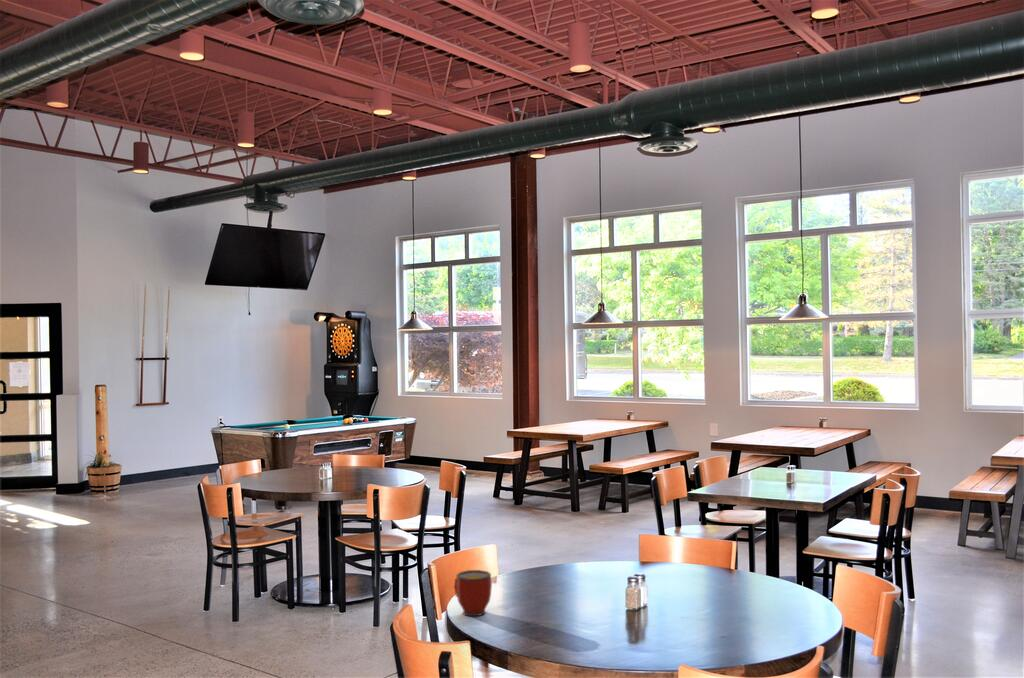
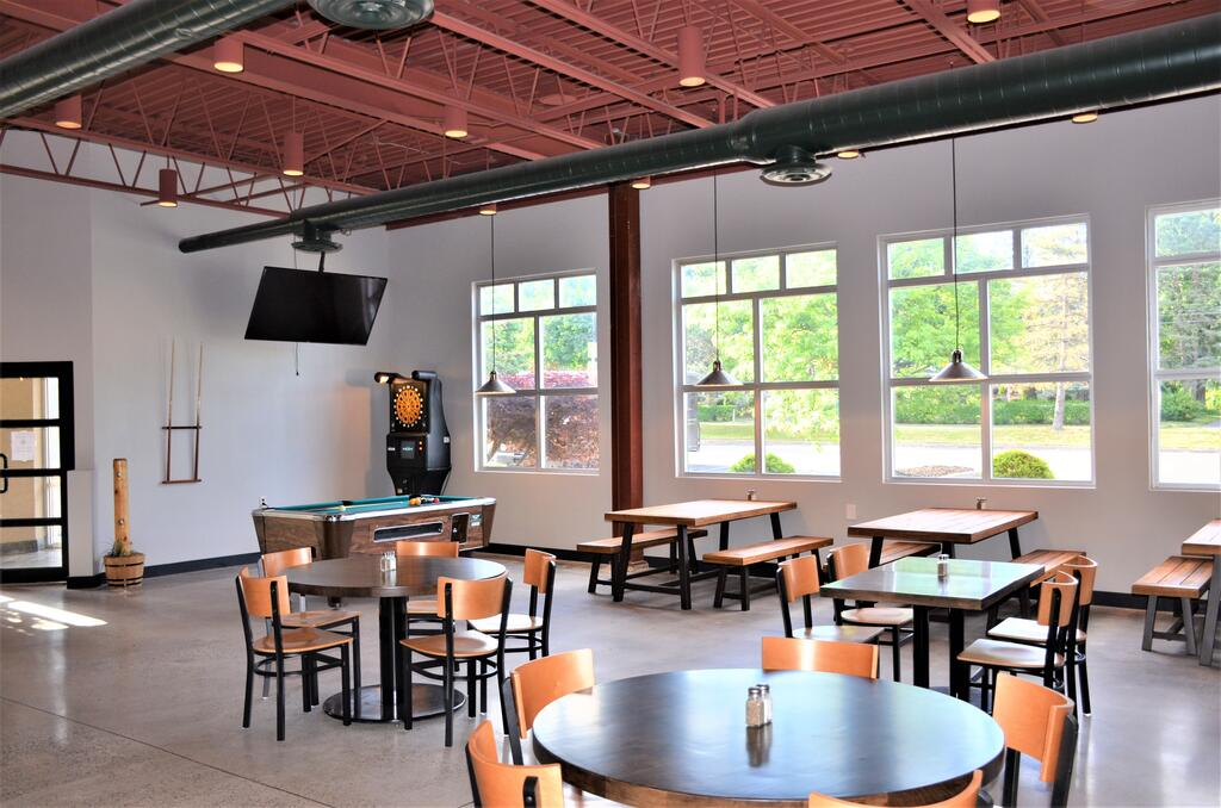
- mug [453,569,493,617]
